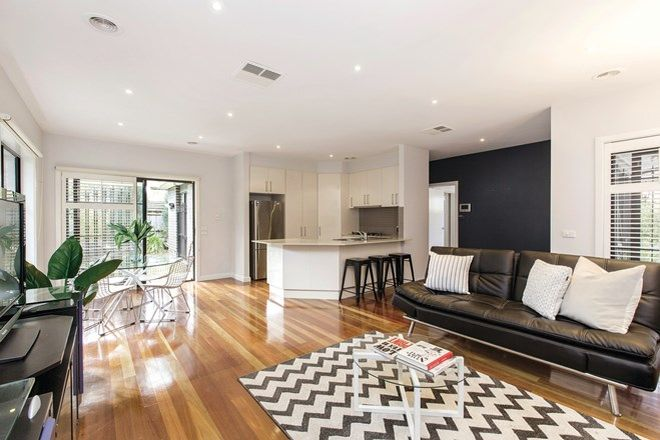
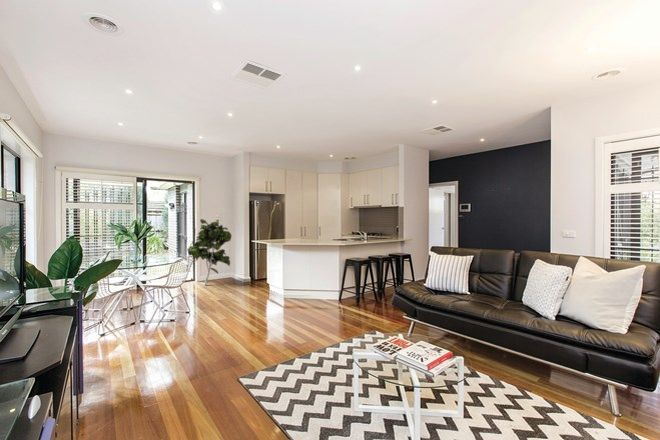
+ indoor plant [187,218,232,287]
